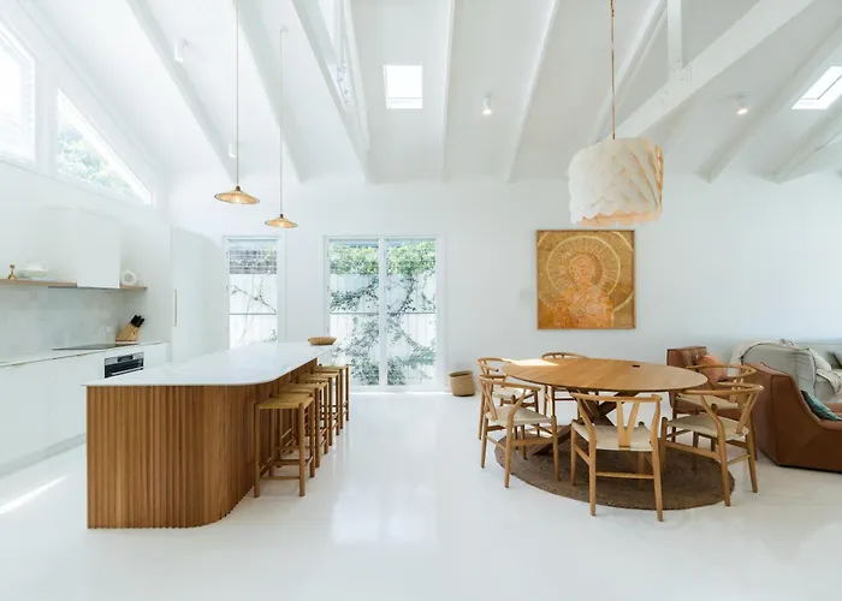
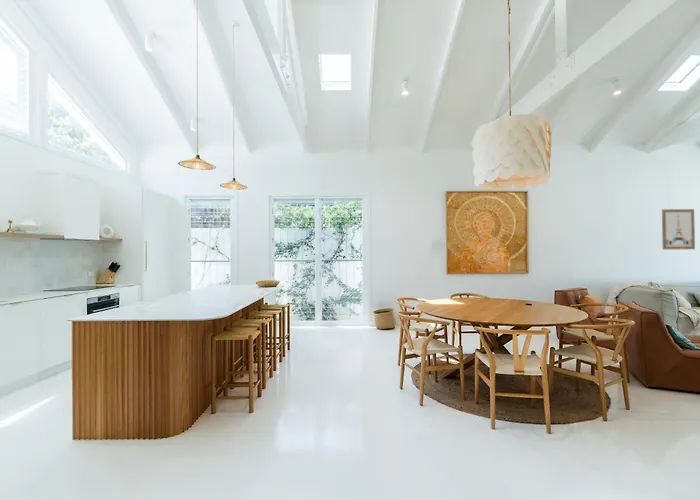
+ wall art [661,208,696,250]
